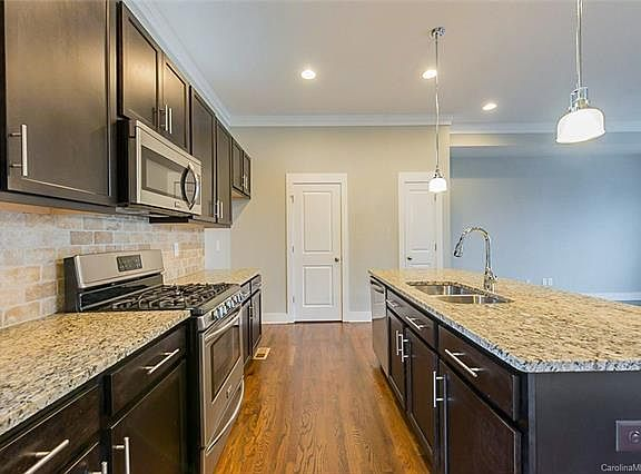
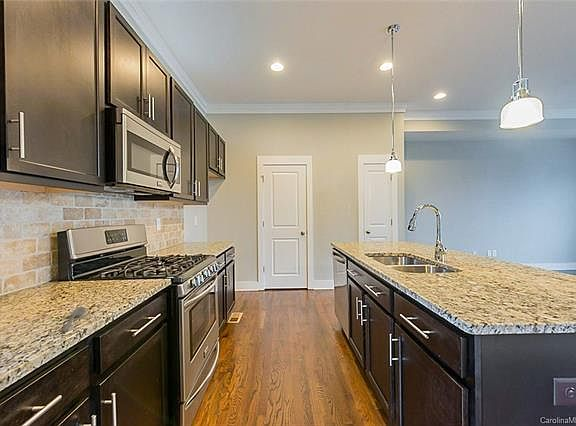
+ spoon [61,306,87,332]
